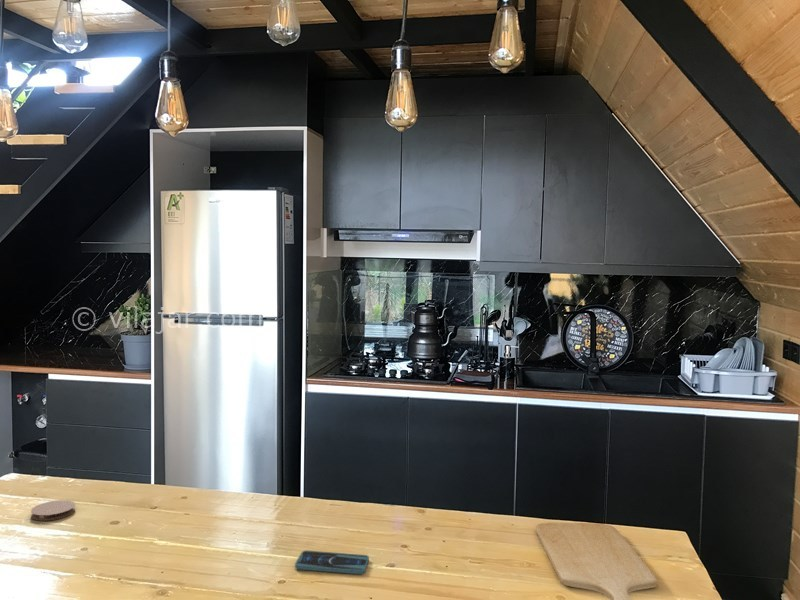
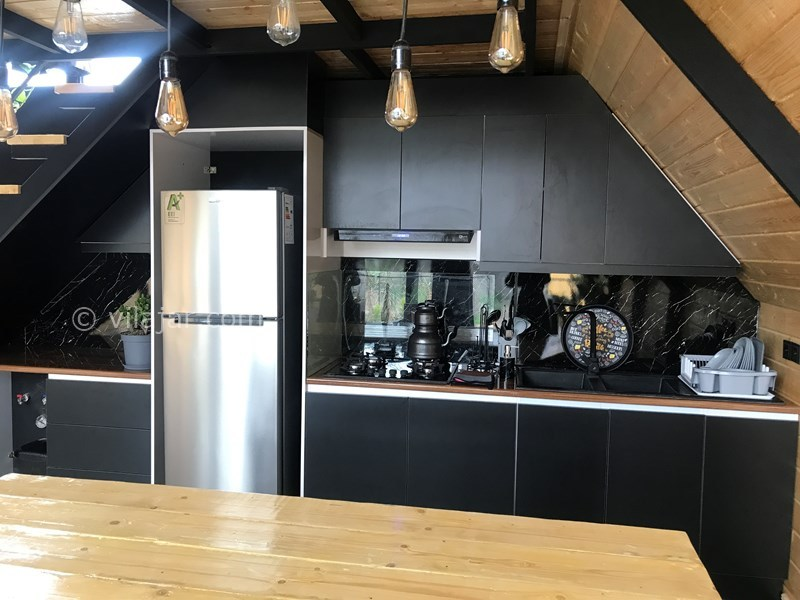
- chopping board [535,522,658,600]
- smartphone [294,550,370,575]
- coaster [30,499,76,522]
